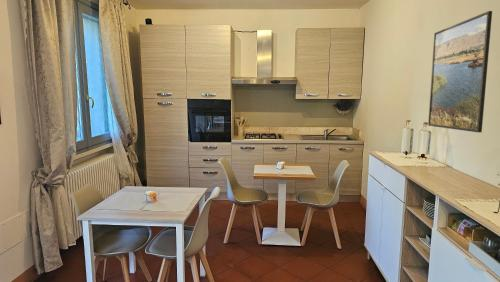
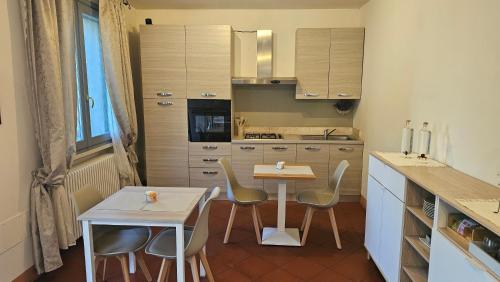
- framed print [427,10,493,133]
